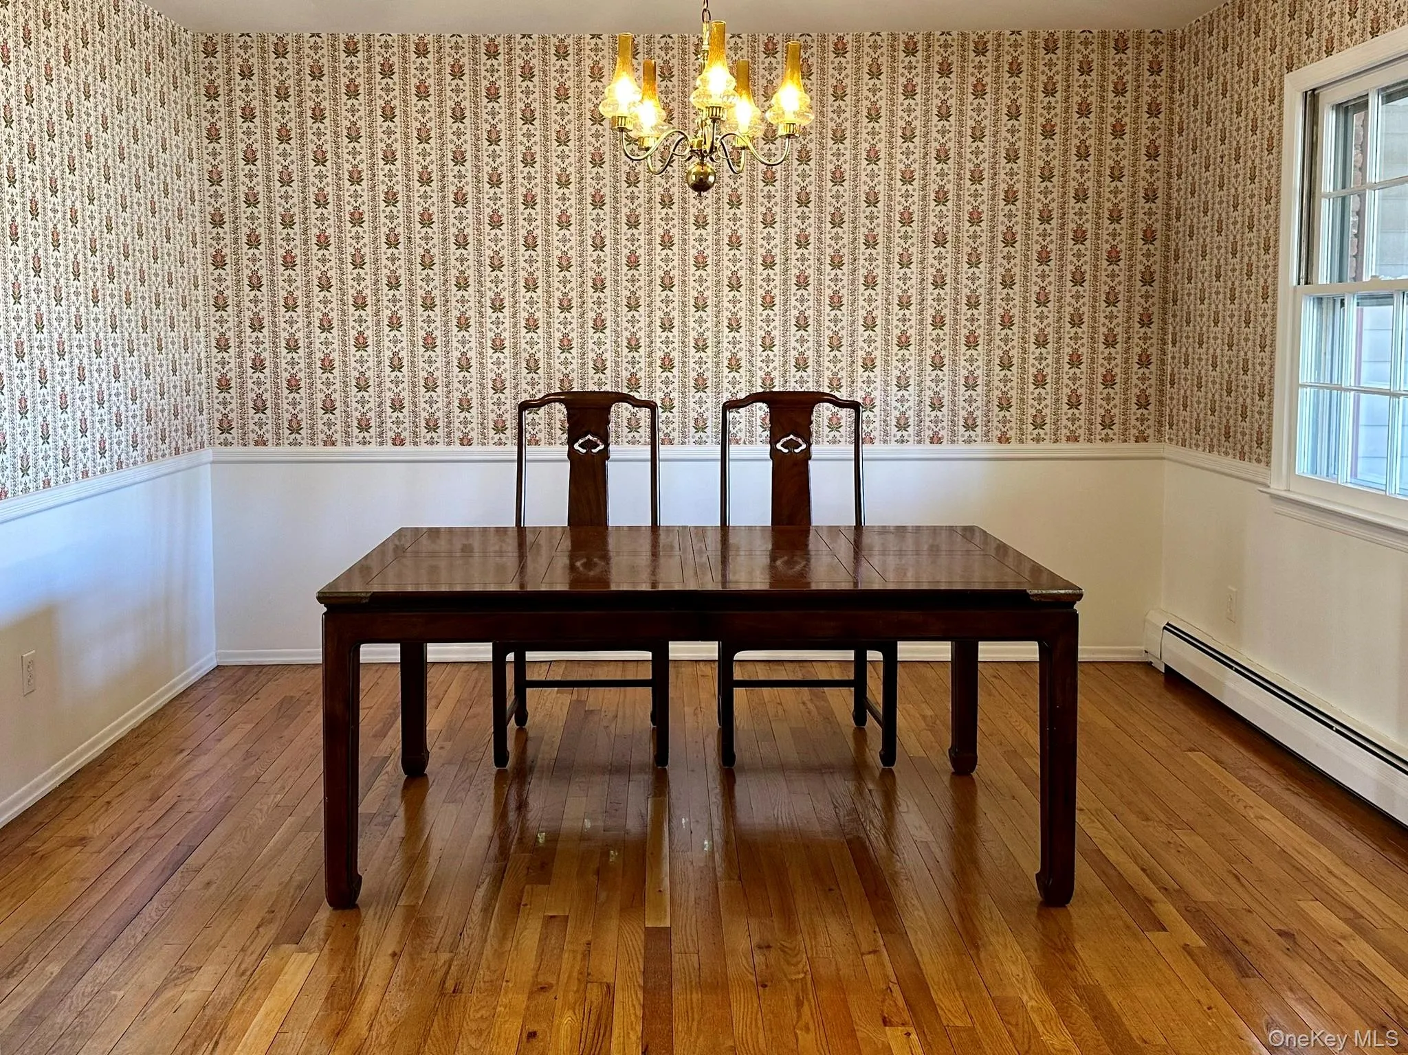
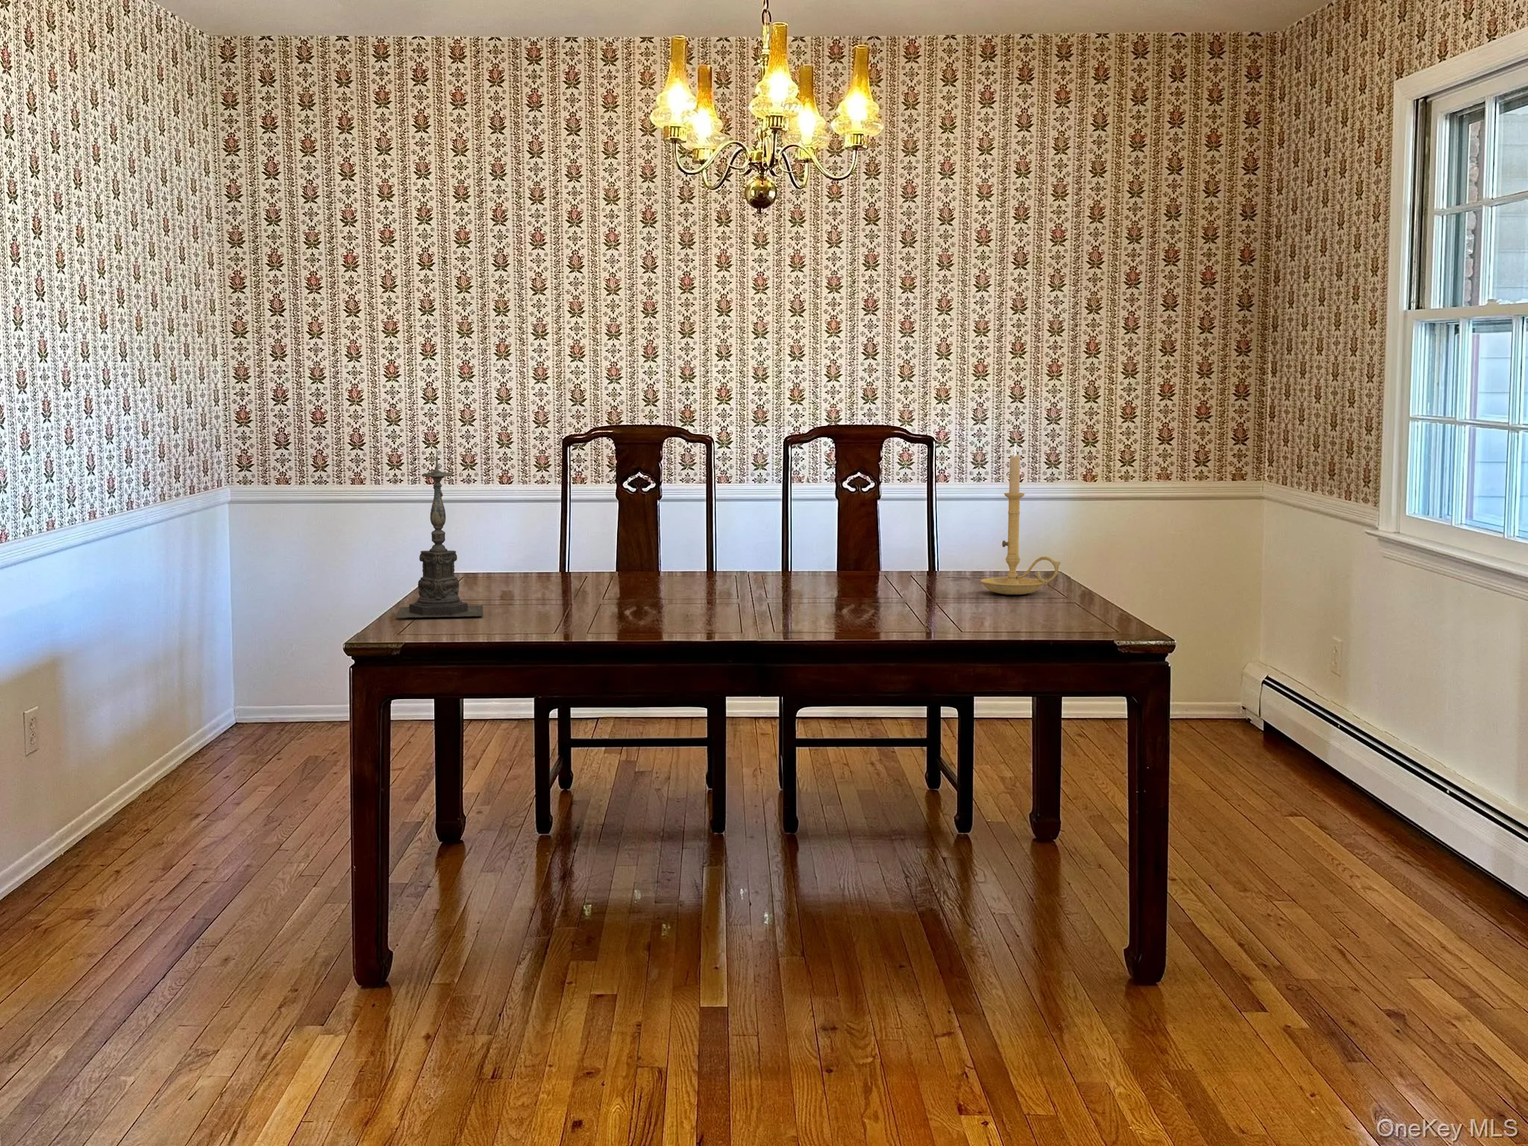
+ candle holder [979,443,1061,596]
+ candle holder [396,448,484,619]
